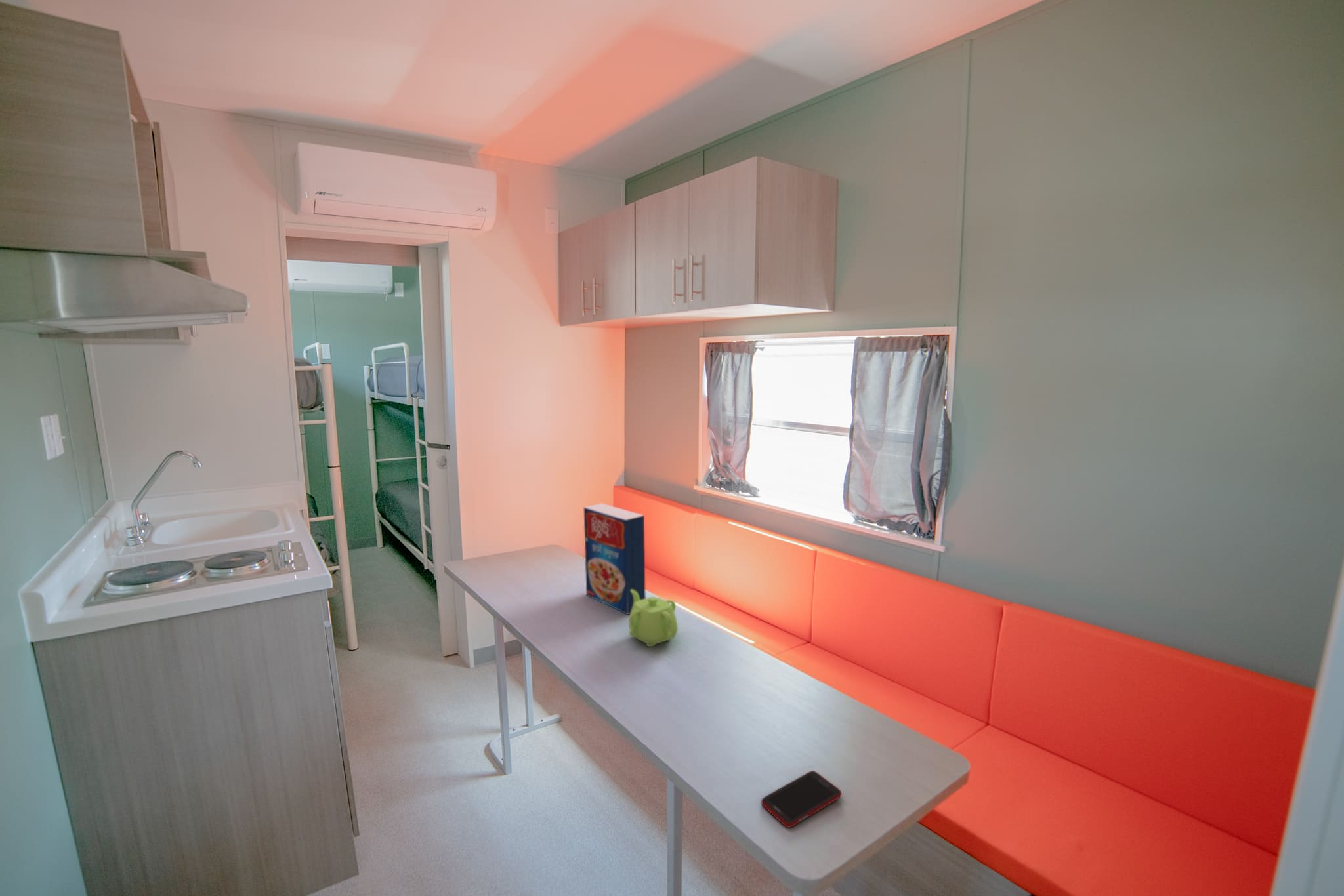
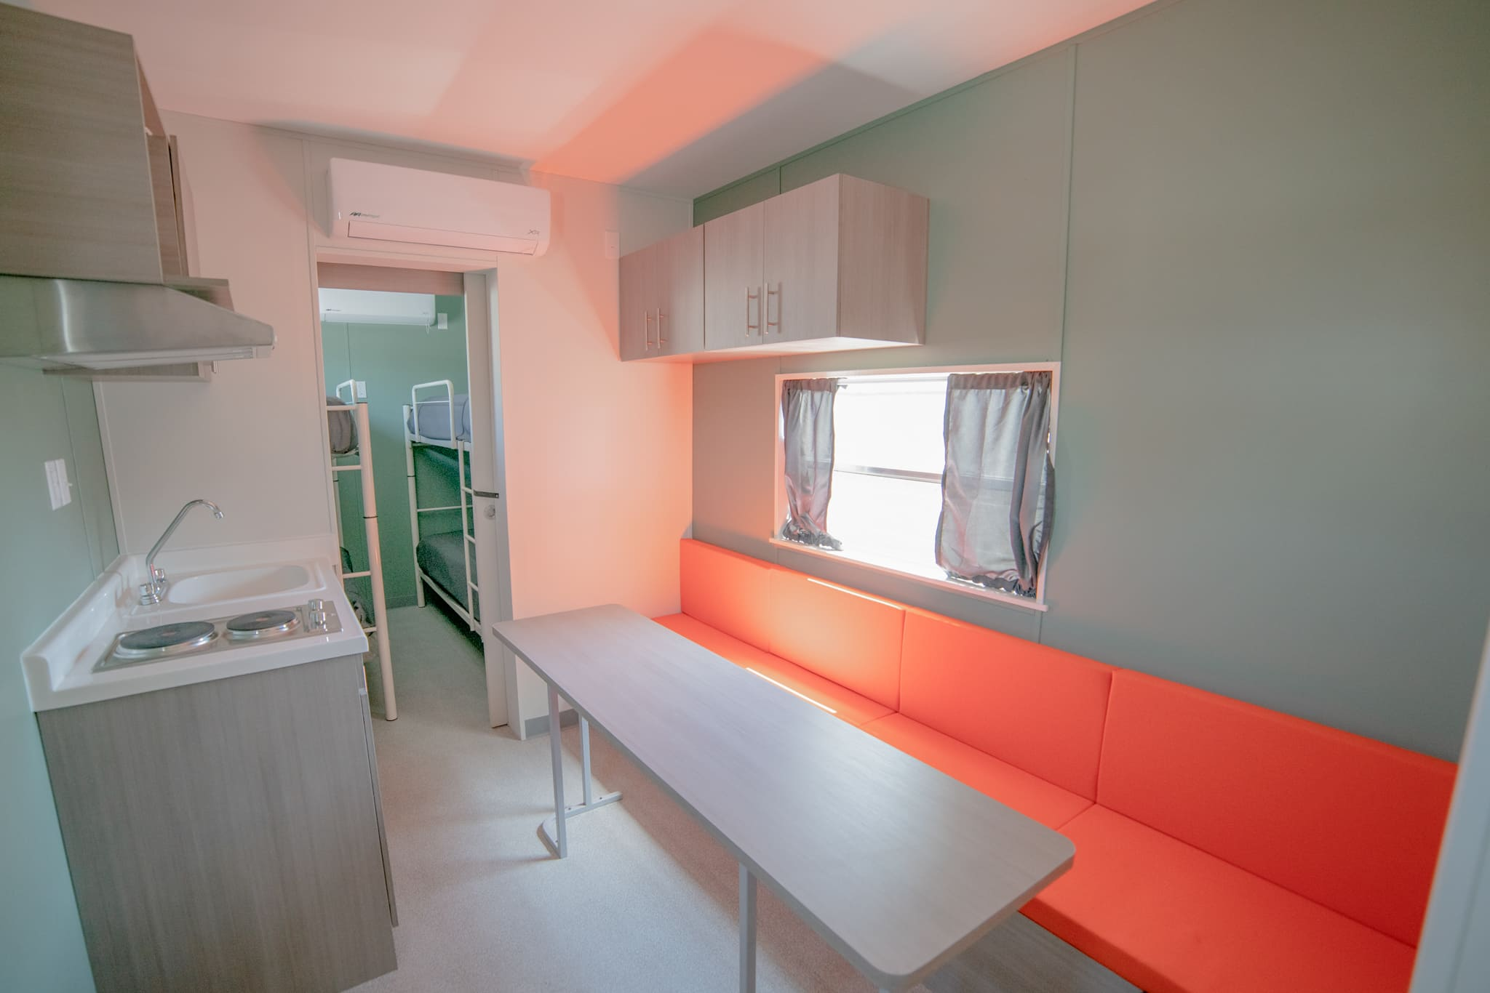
- cell phone [761,770,842,828]
- cereal box [583,502,646,615]
- teapot [628,590,679,647]
